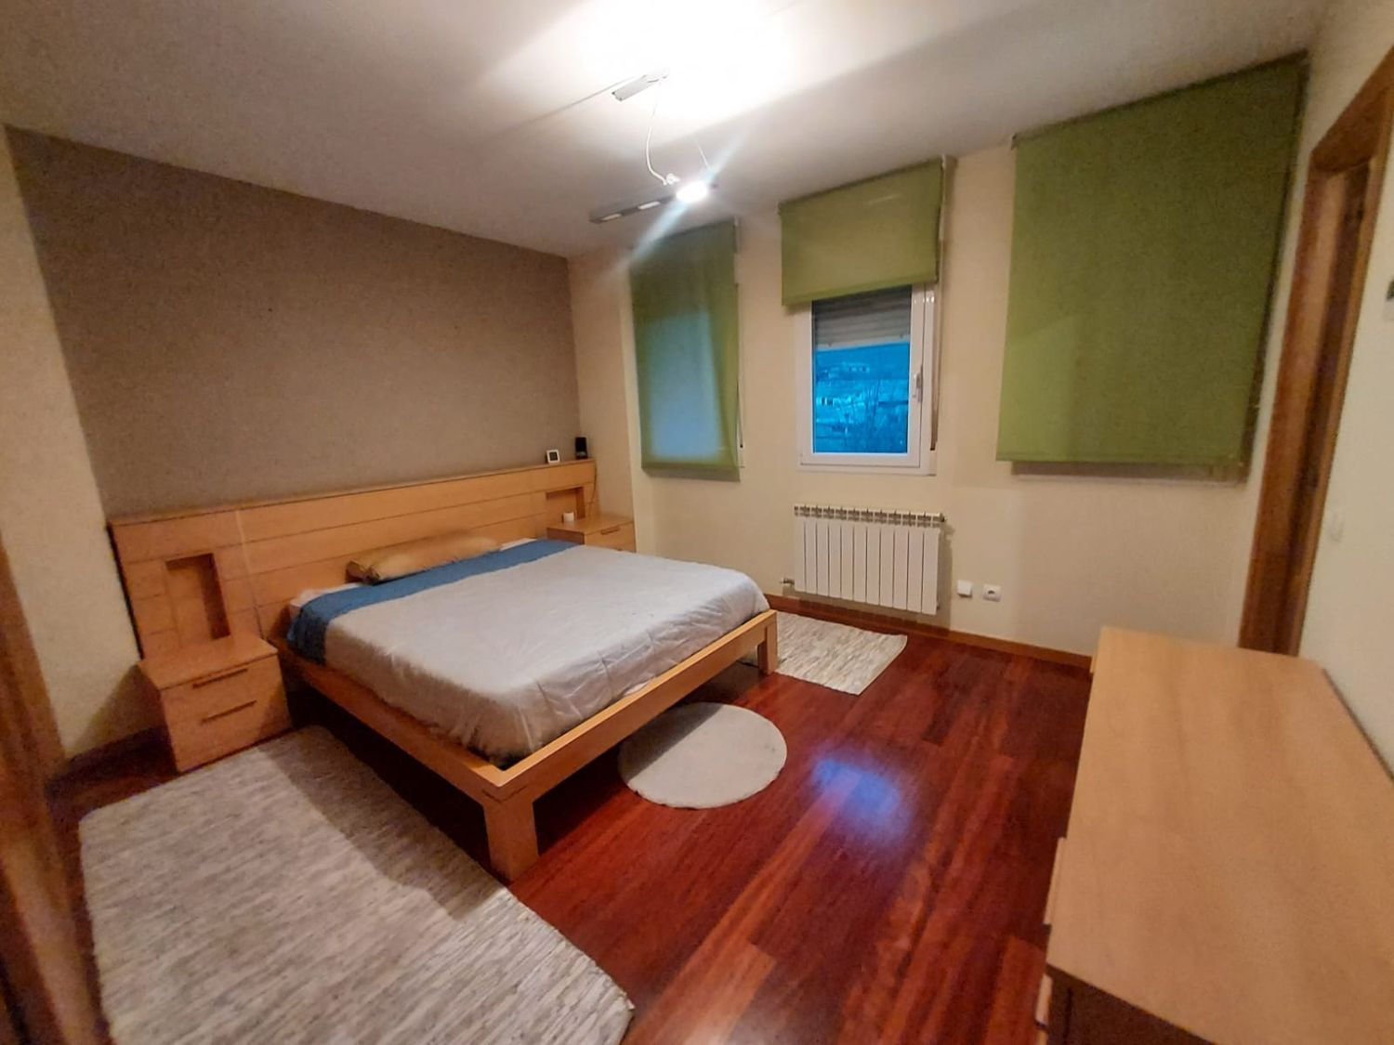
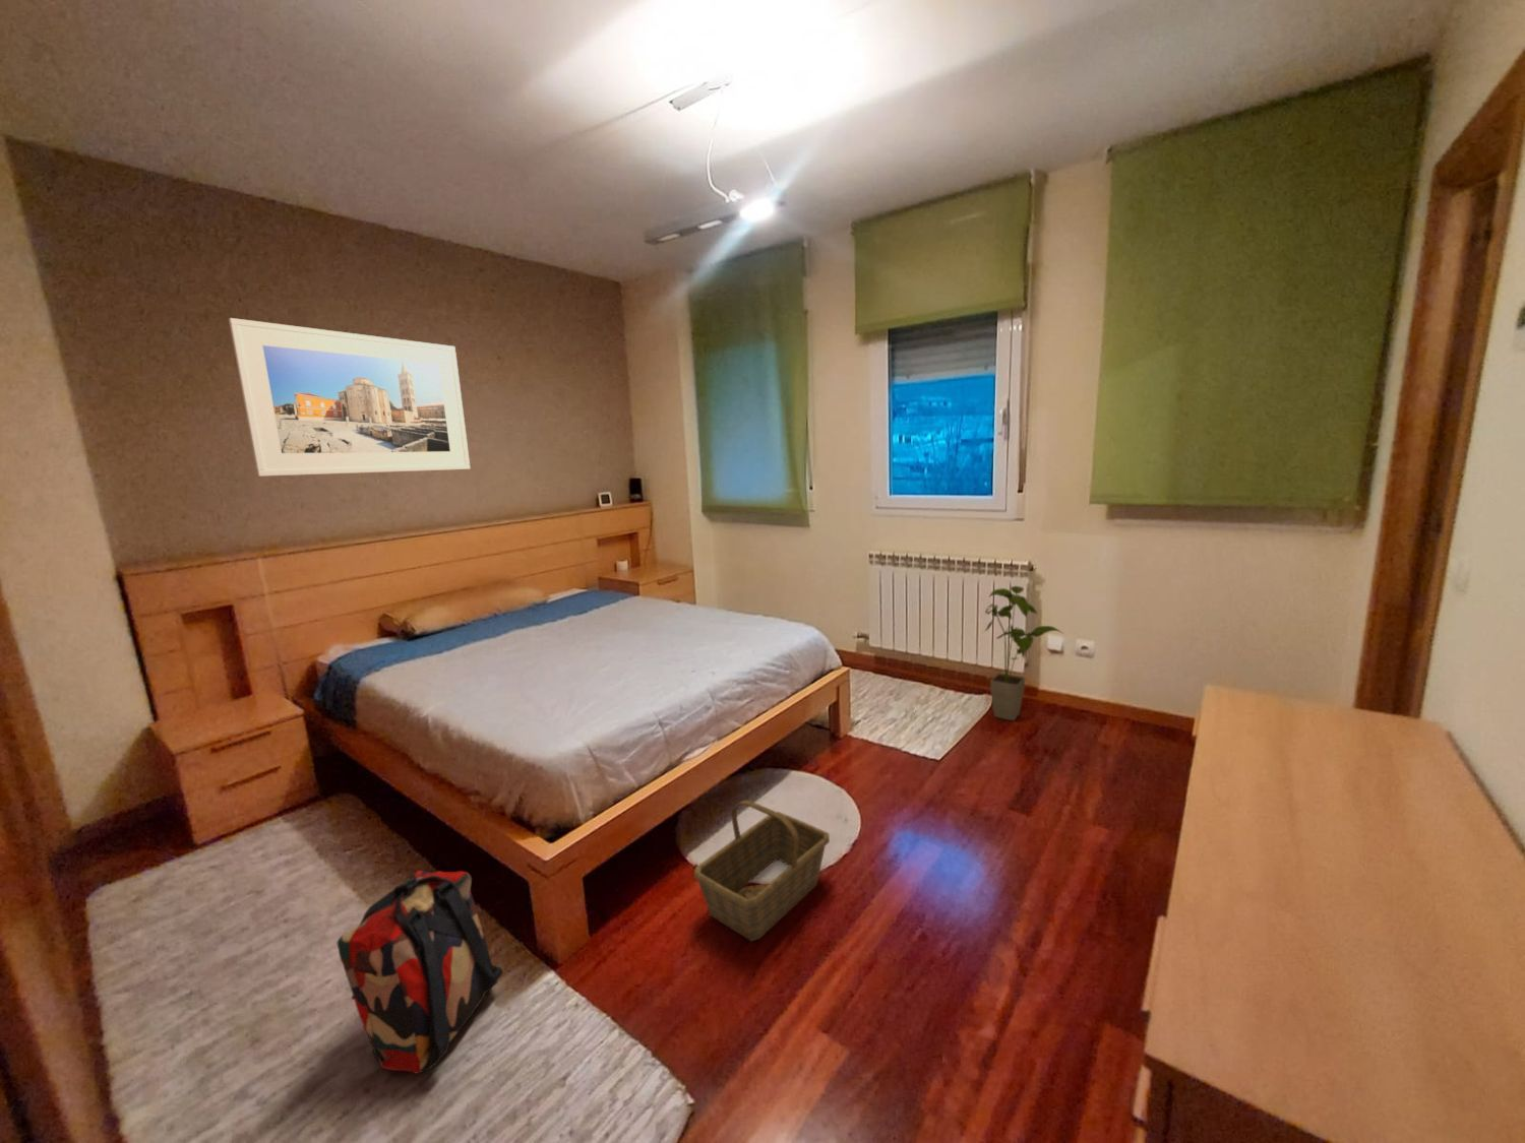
+ house plant [982,585,1065,722]
+ backpack [336,869,504,1075]
+ basket [693,800,831,942]
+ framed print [228,317,472,478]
